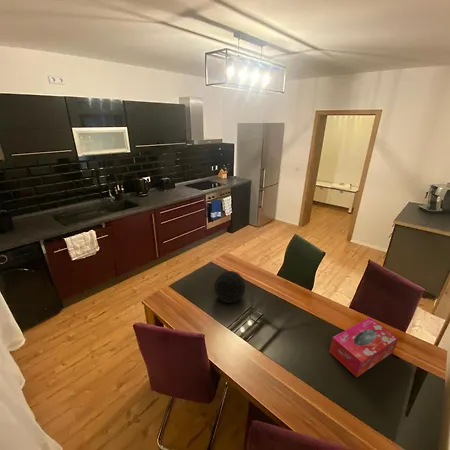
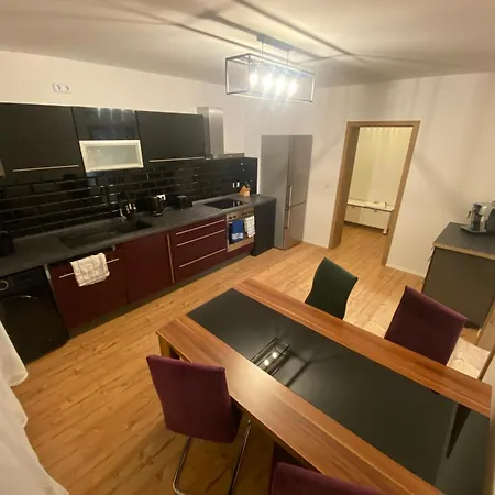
- decorative orb [213,270,246,304]
- tissue box [328,316,400,378]
